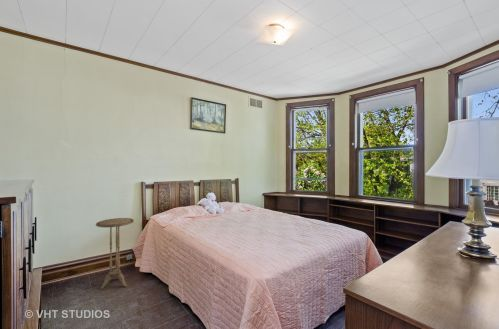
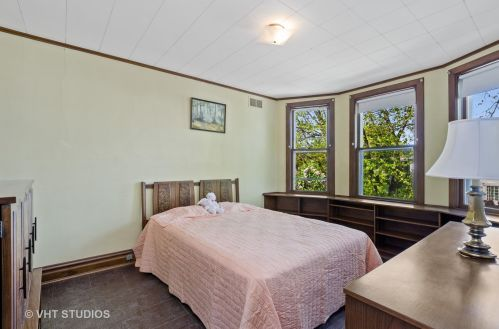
- side table [95,217,135,290]
